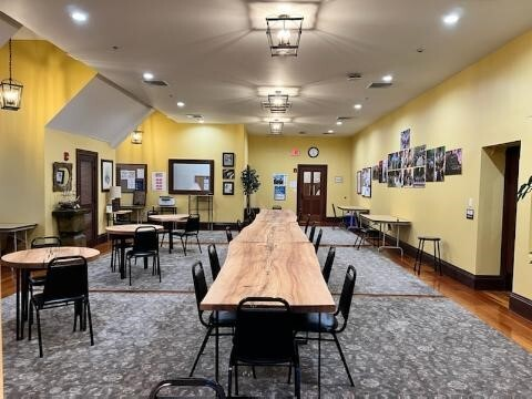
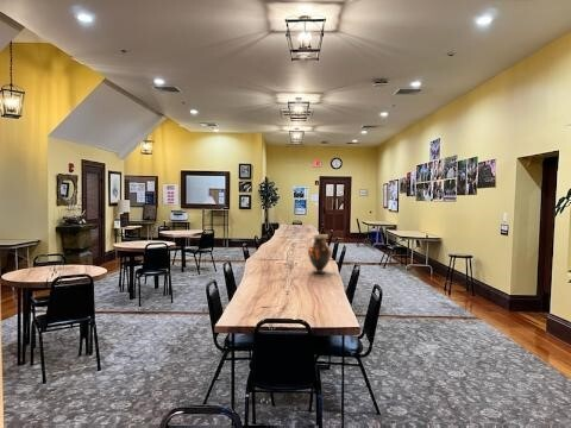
+ vase [307,233,333,275]
